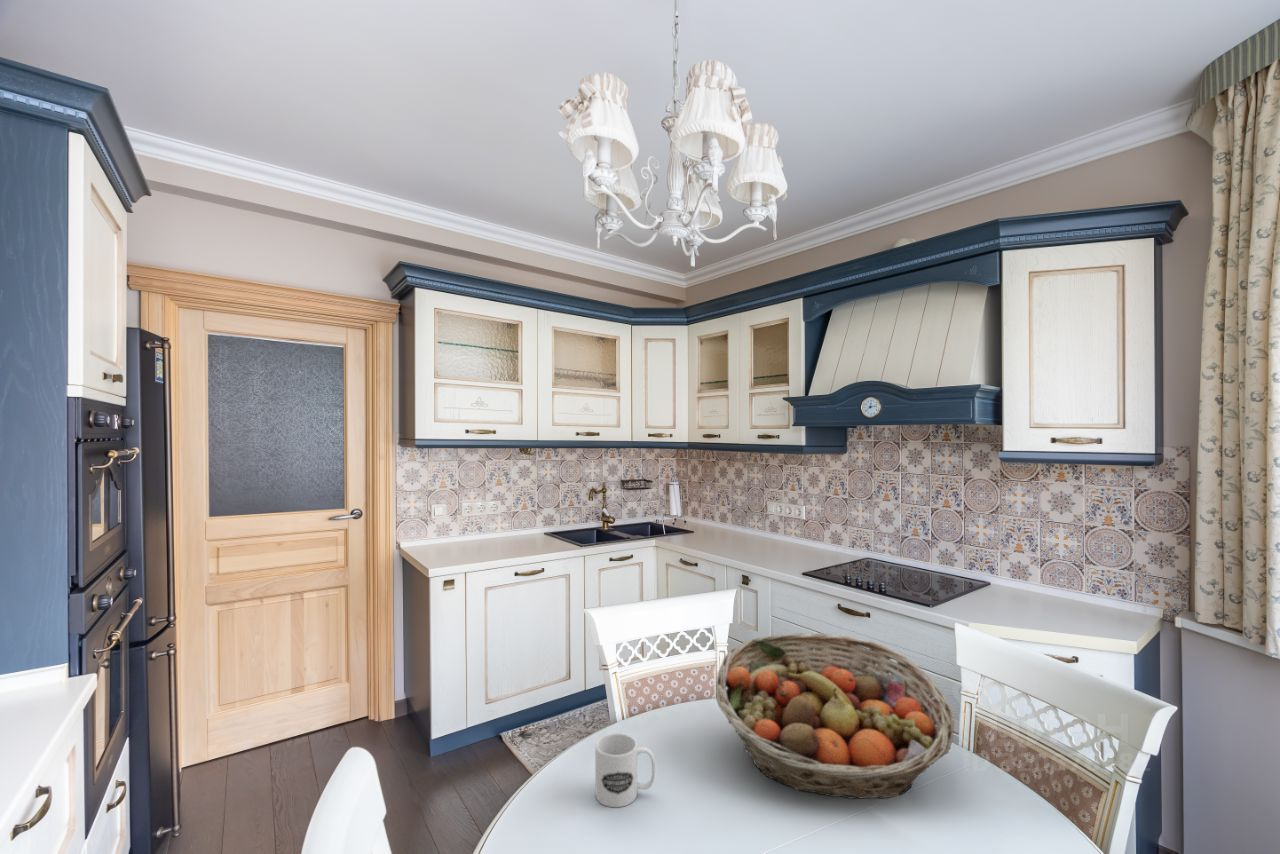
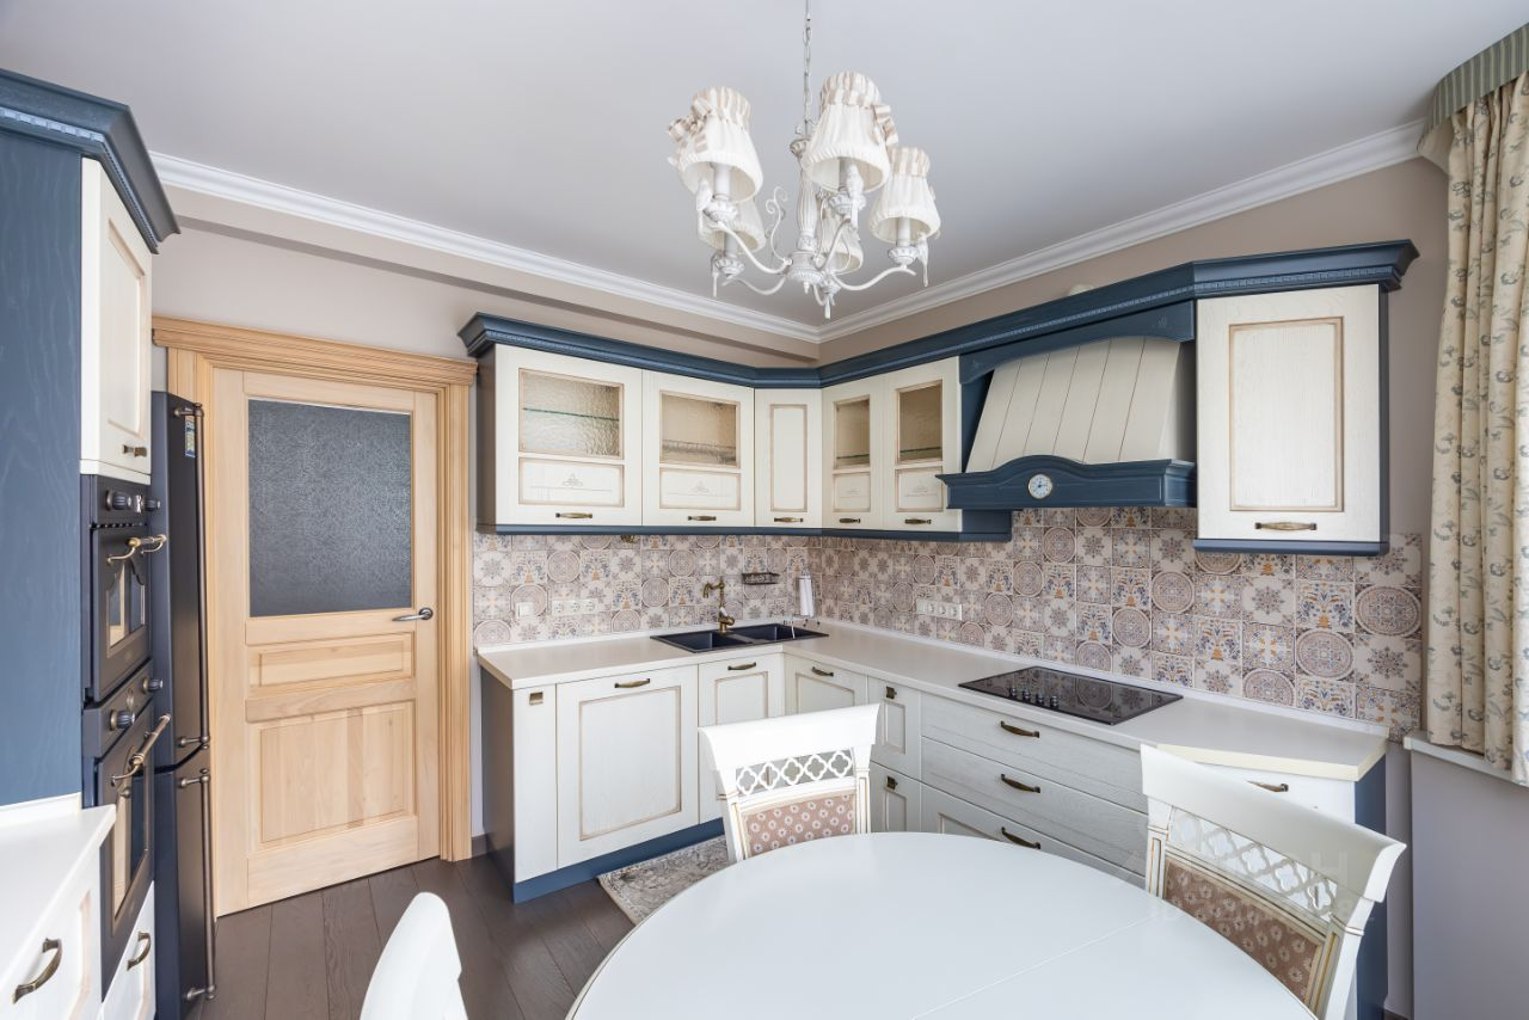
- mug [594,732,656,808]
- fruit basket [715,632,955,800]
